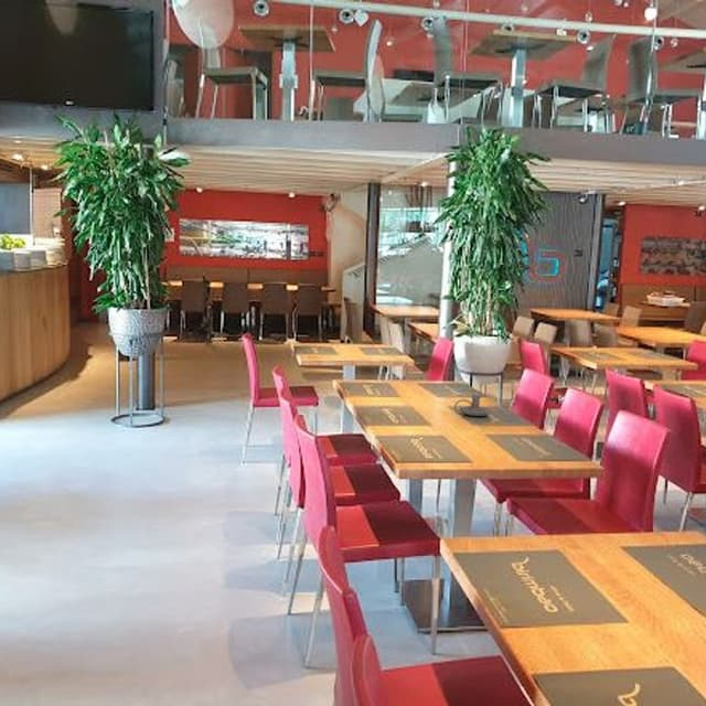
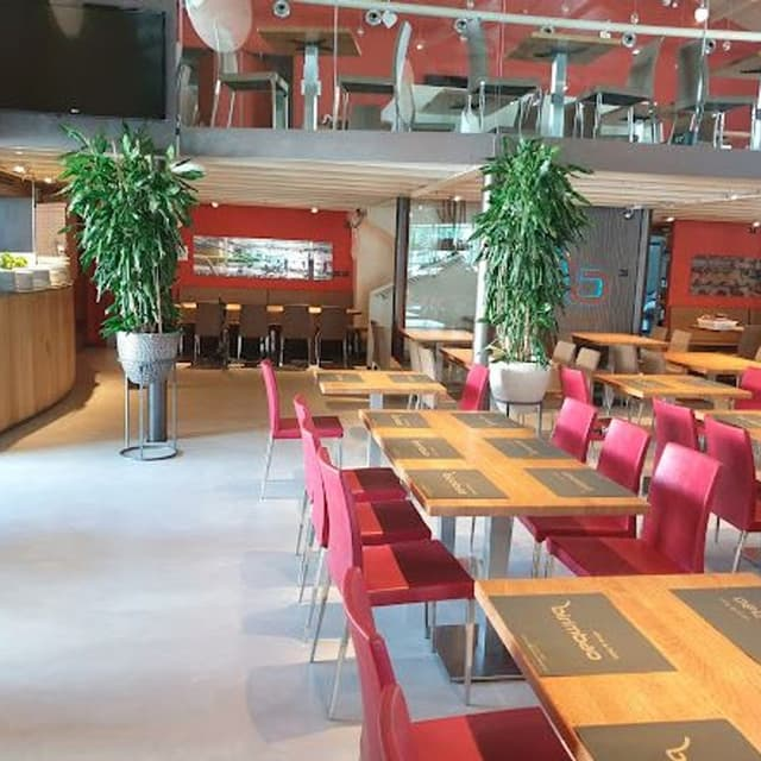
- candle holder [453,394,491,417]
